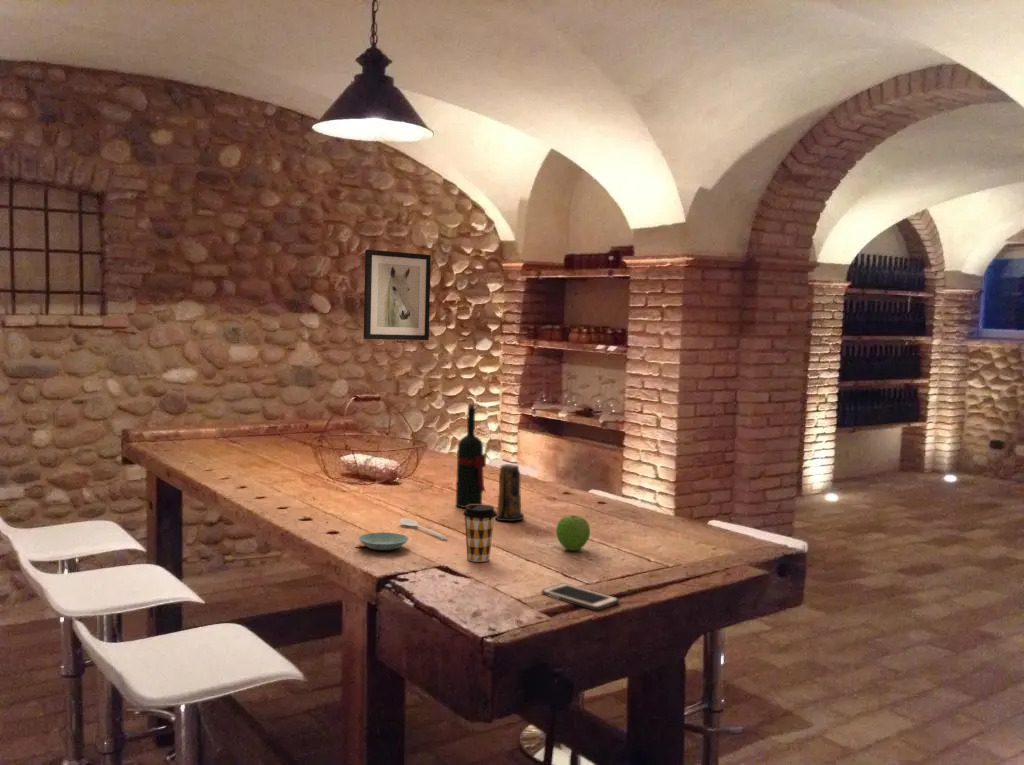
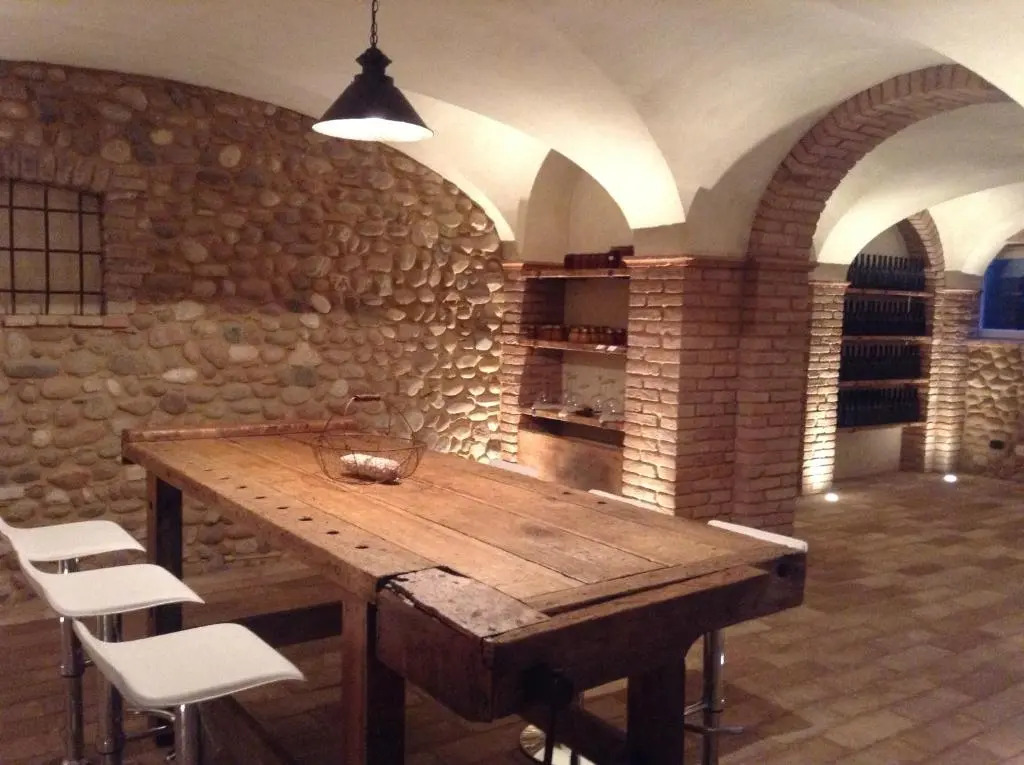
- wall art [363,249,432,341]
- candle [494,463,525,522]
- wine bottle [455,402,487,509]
- fruit [555,514,591,552]
- stirrer [399,517,448,540]
- cell phone [541,582,620,612]
- saucer [357,531,410,551]
- coffee cup [462,504,497,563]
